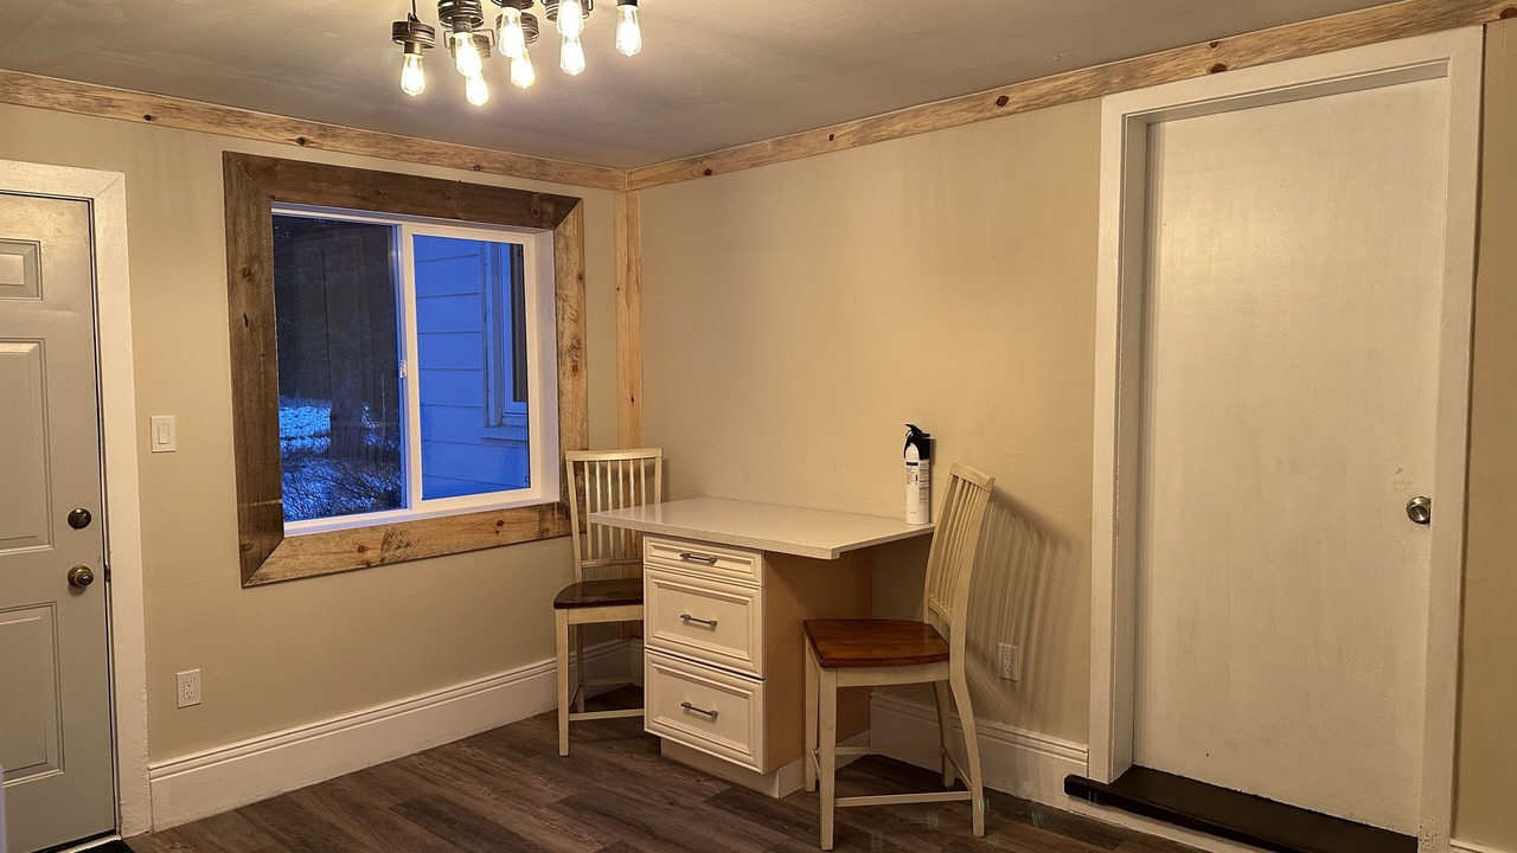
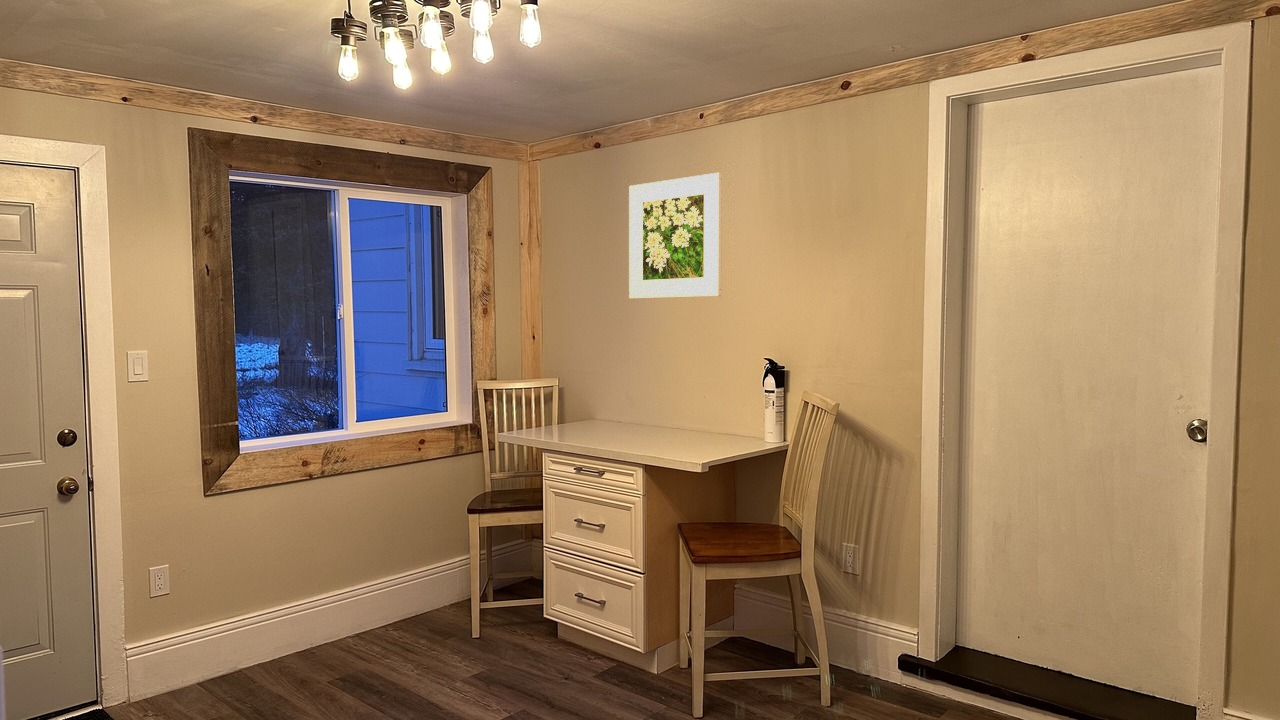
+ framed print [628,172,723,300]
